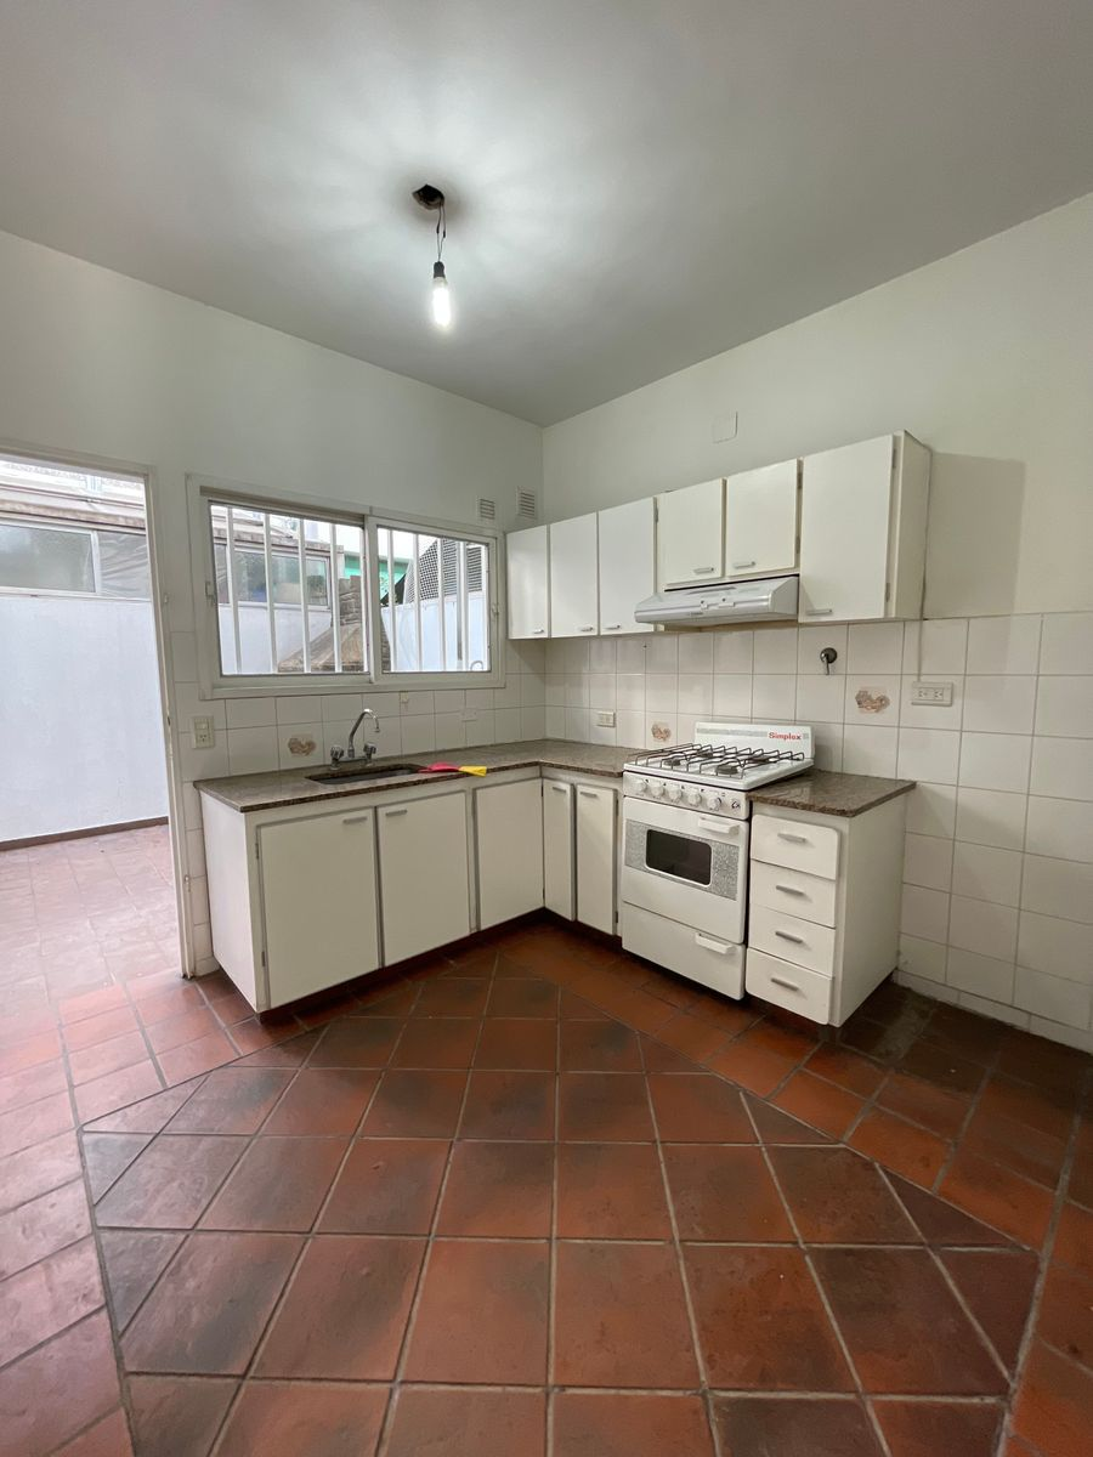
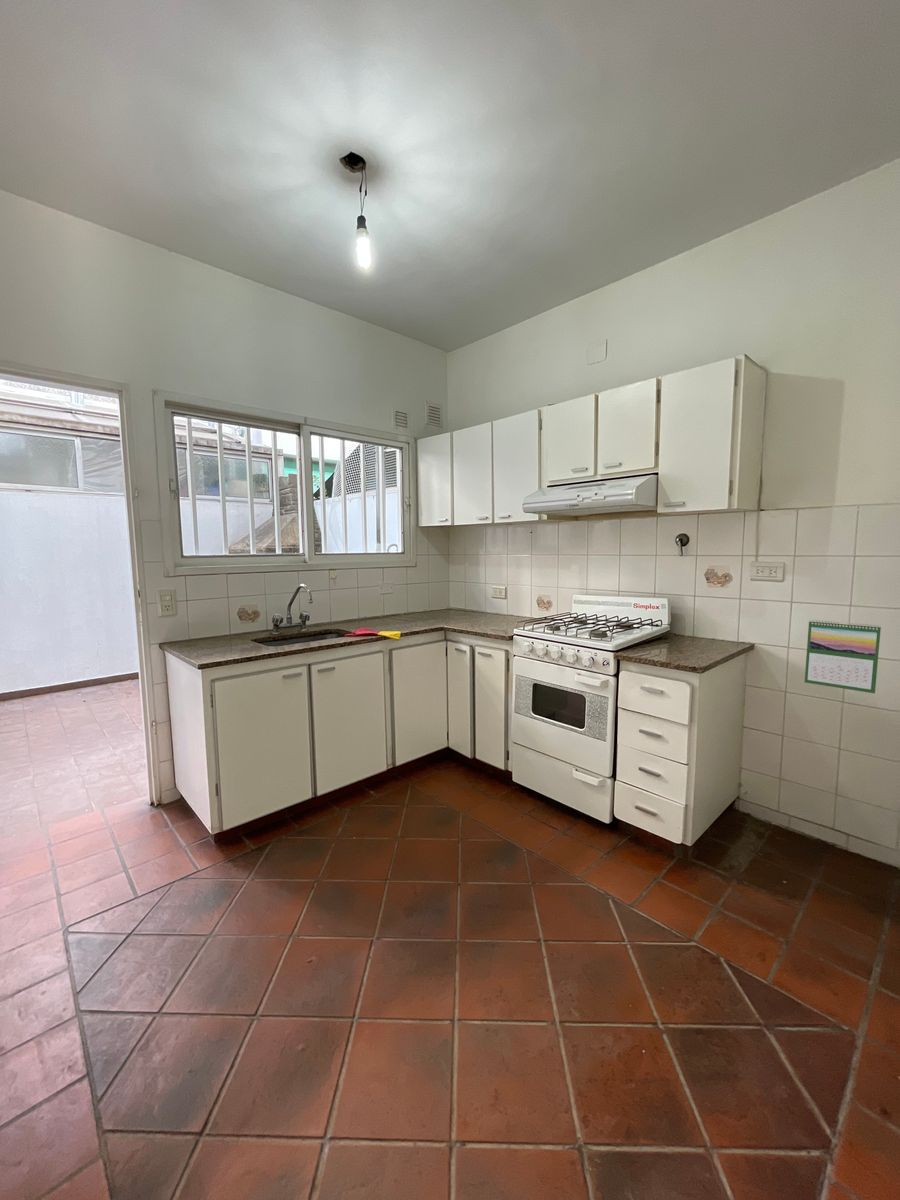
+ calendar [804,619,882,694]
